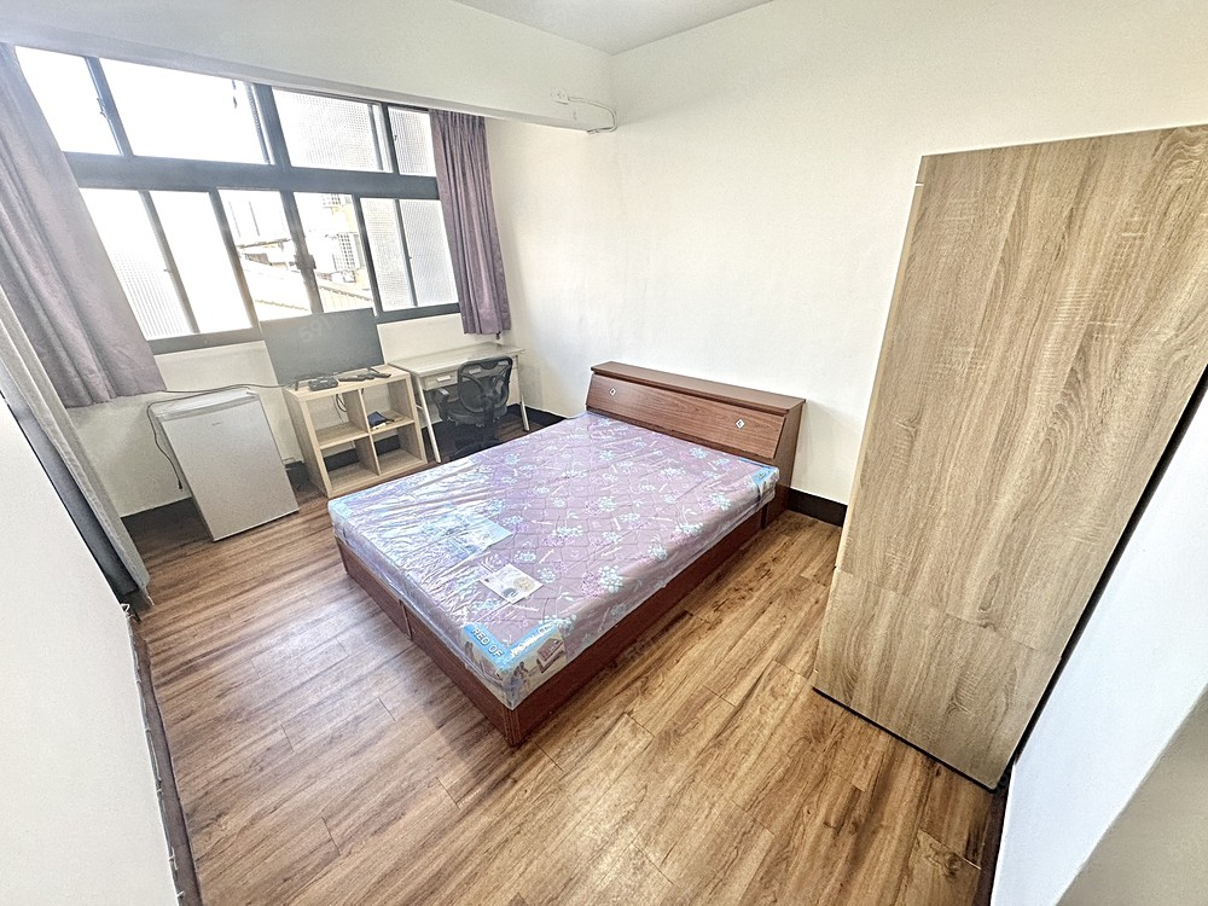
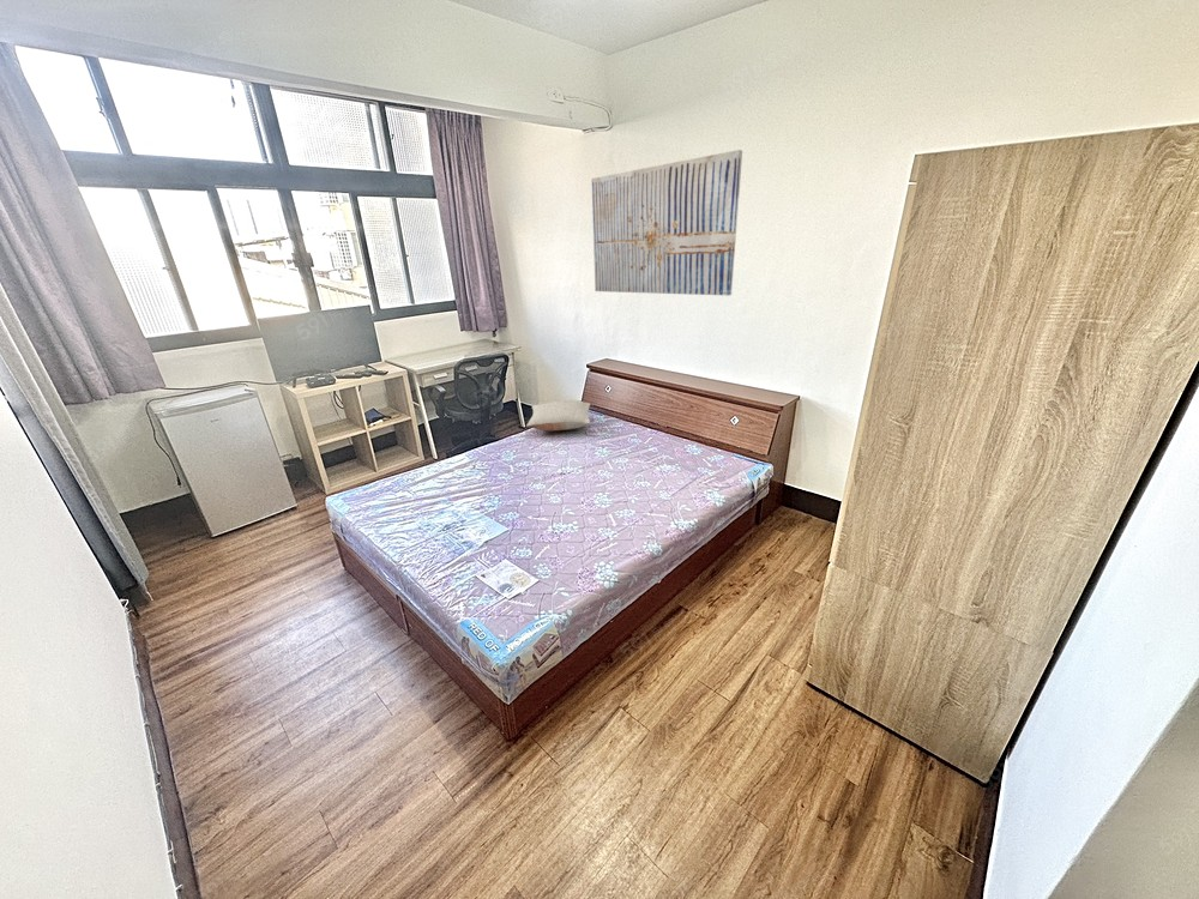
+ pillow [525,399,591,432]
+ wall art [590,149,743,297]
